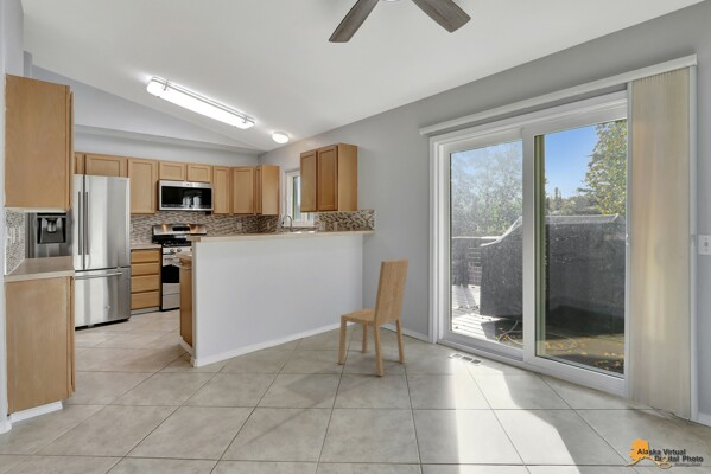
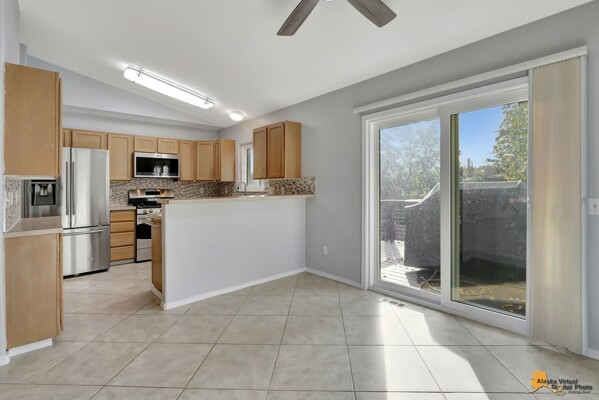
- dining chair [337,258,410,377]
